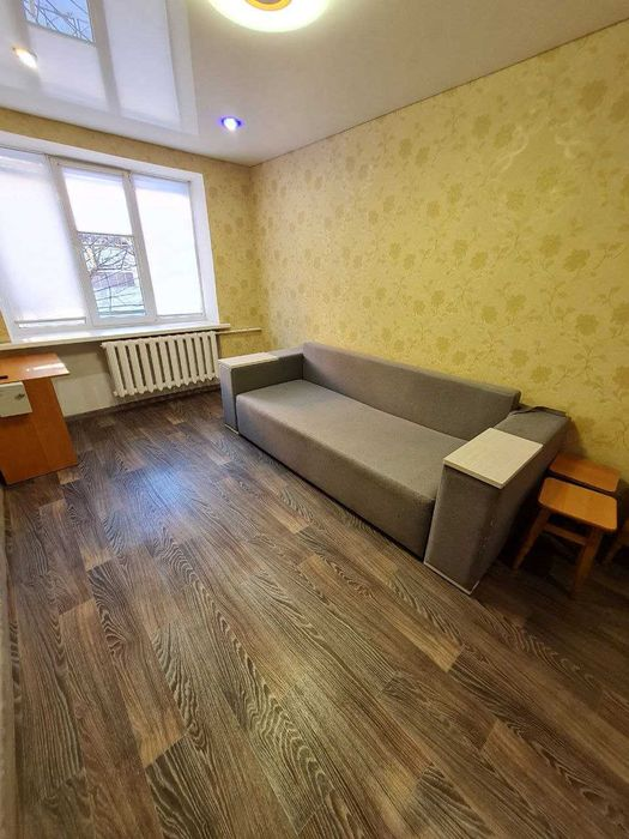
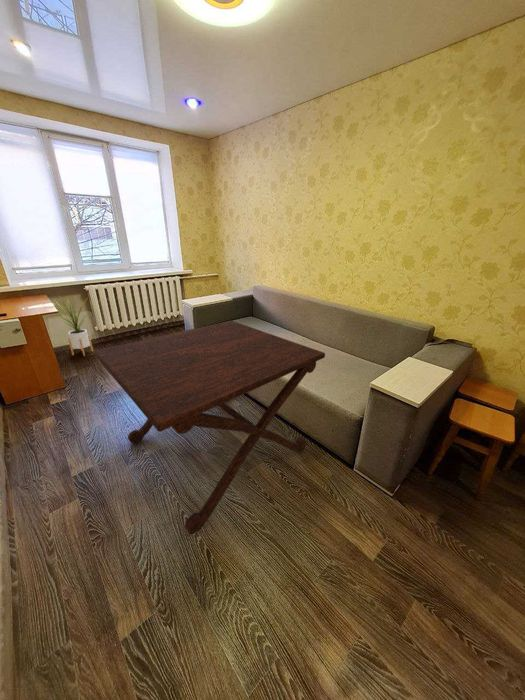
+ house plant [53,294,94,357]
+ side table [93,320,326,535]
